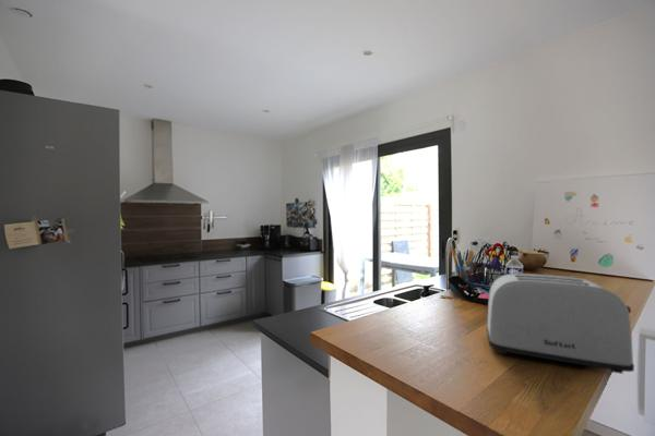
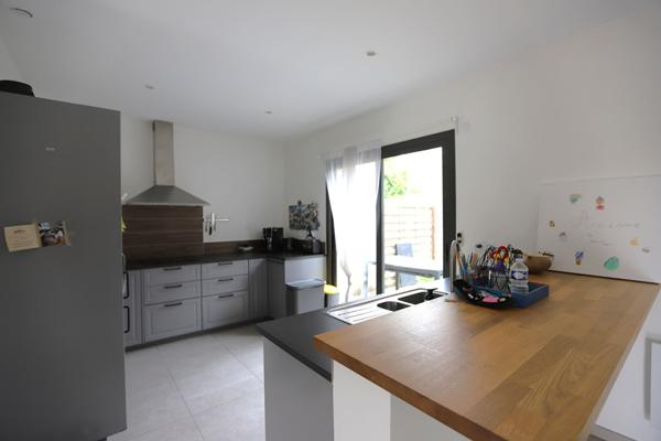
- toaster [486,272,635,375]
